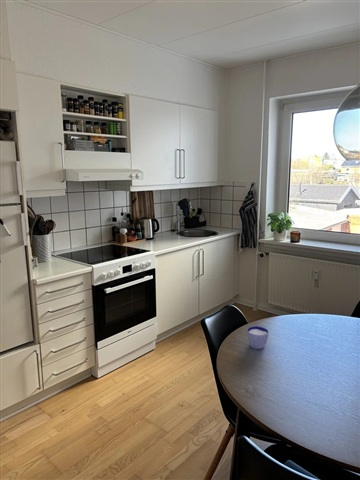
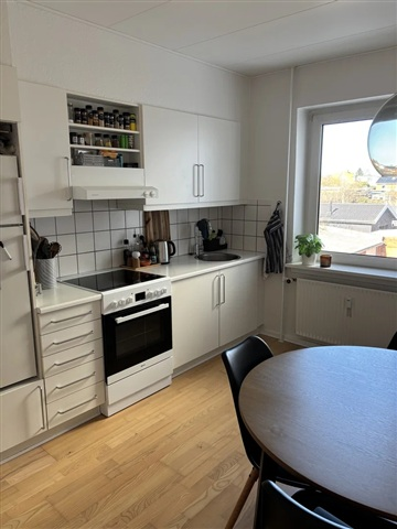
- cup [246,325,269,350]
